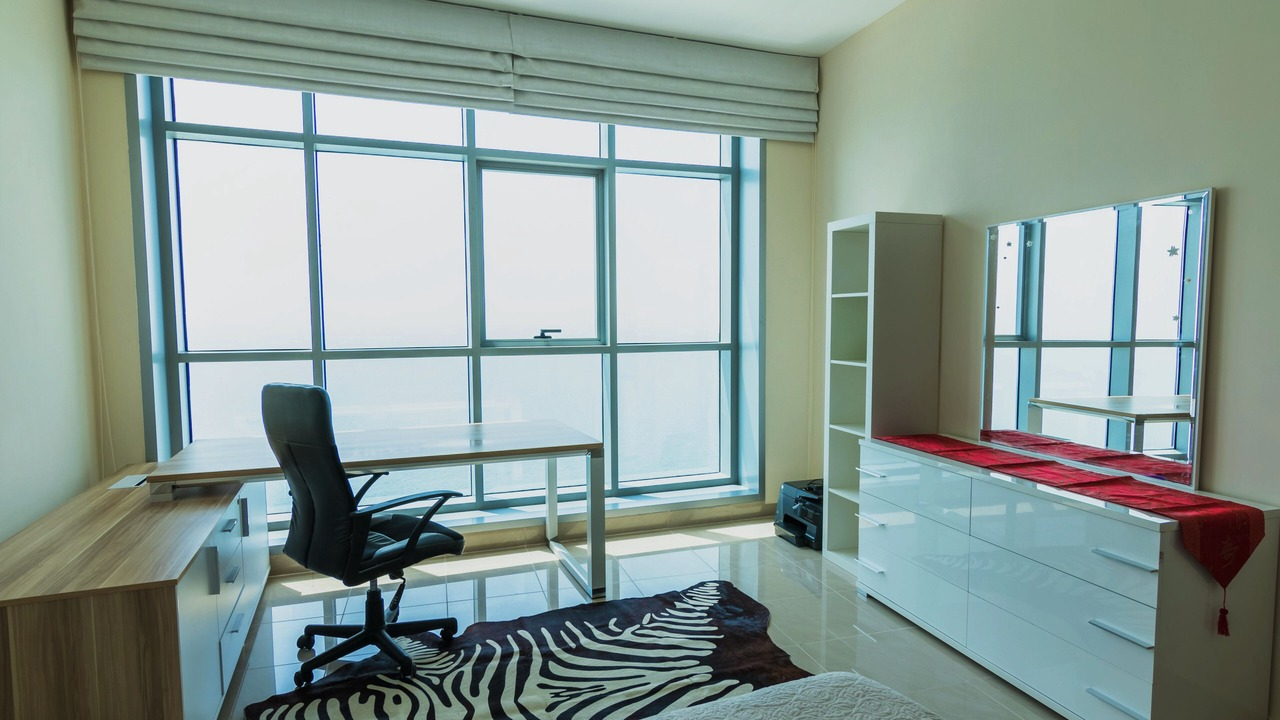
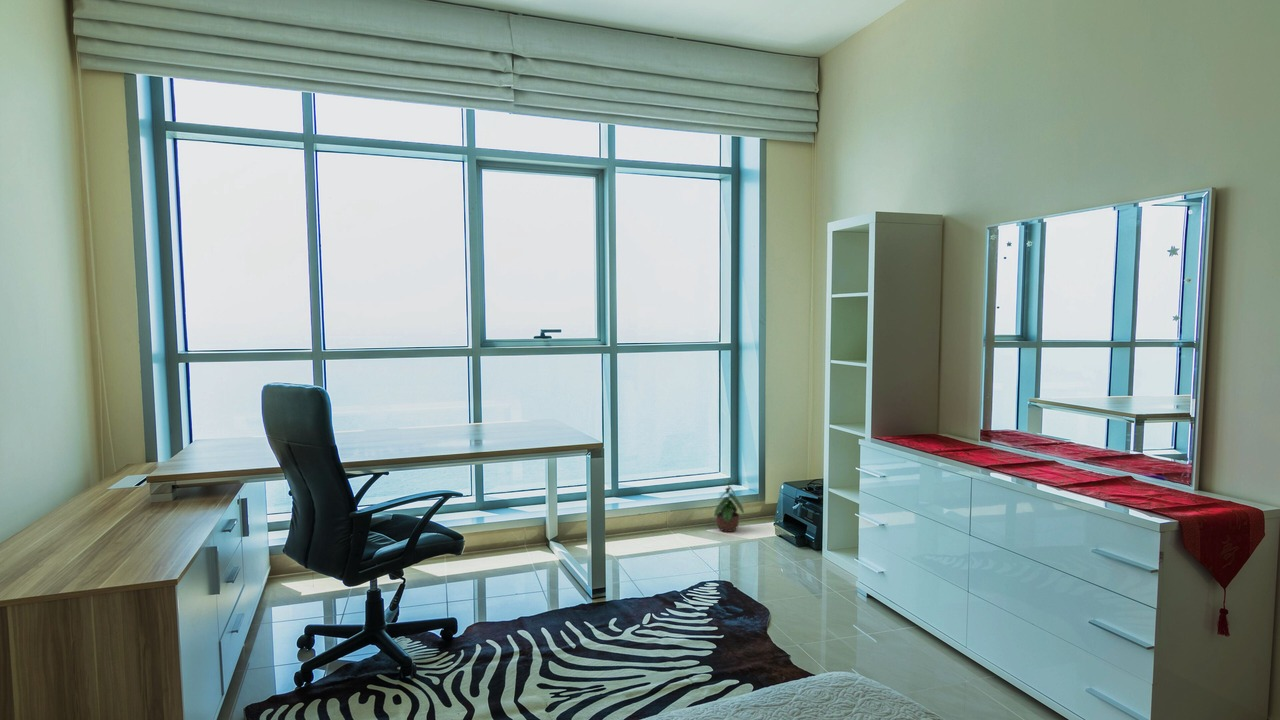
+ potted plant [713,478,745,533]
